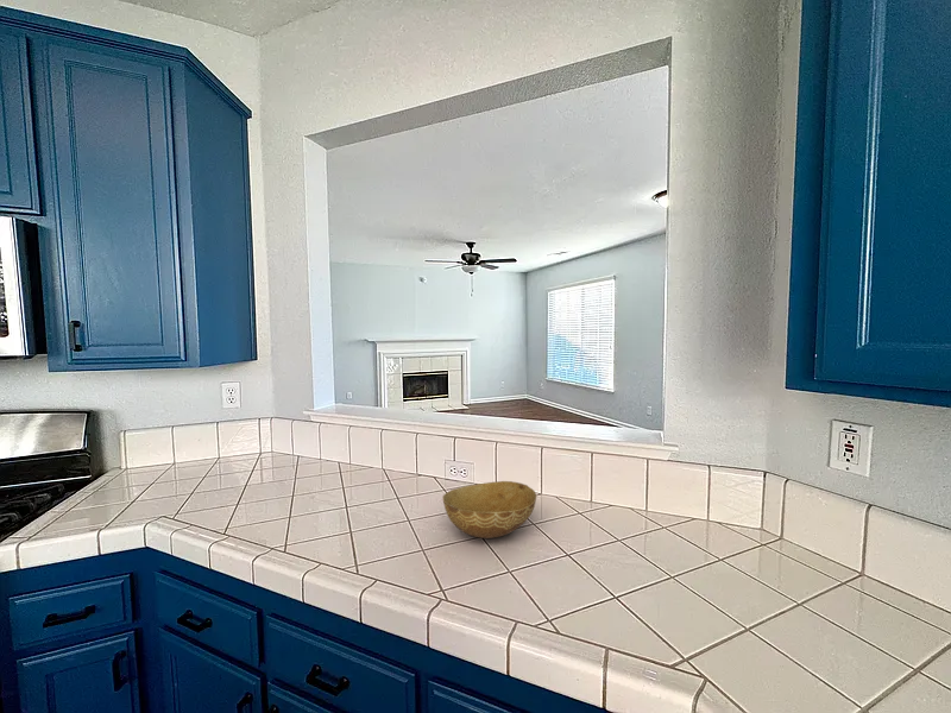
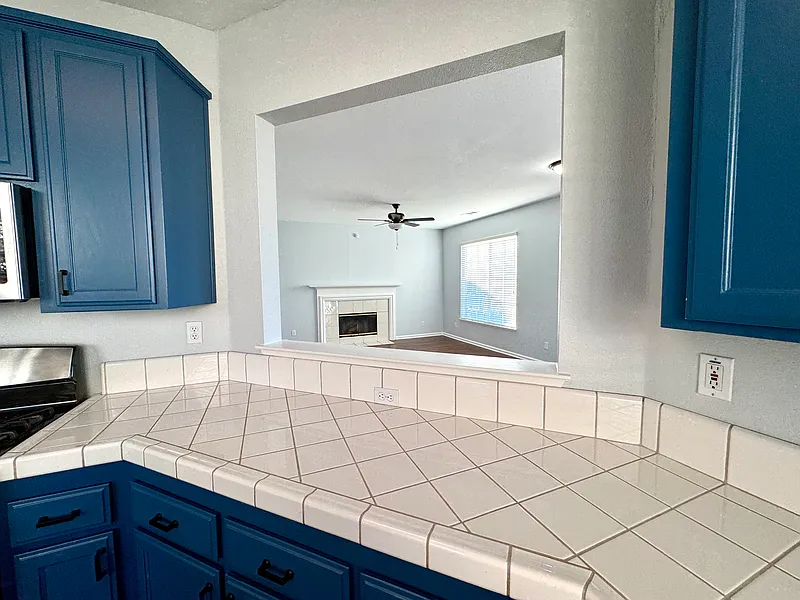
- bowl [441,480,537,540]
